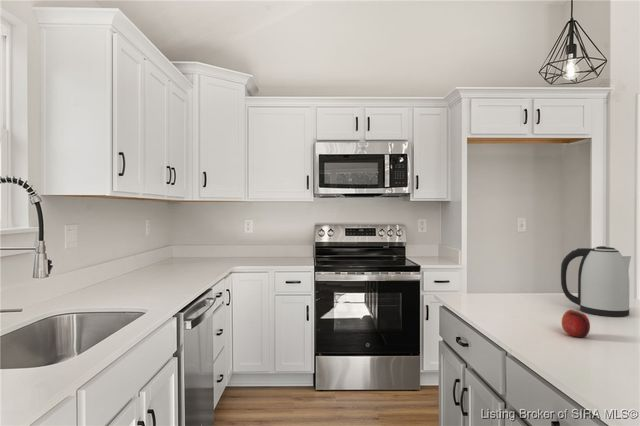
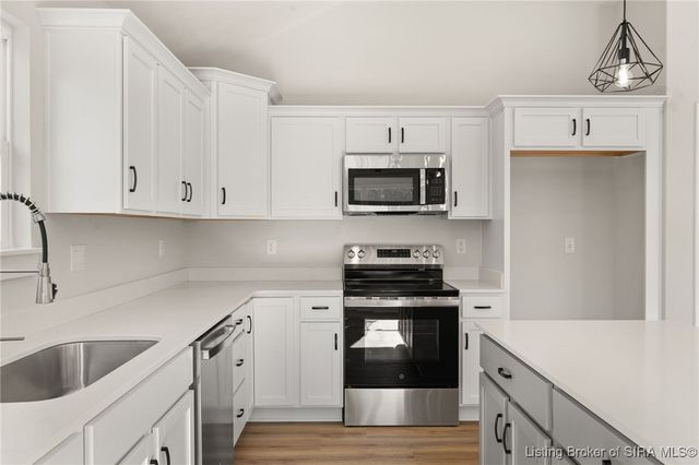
- fruit [561,309,591,338]
- kettle [560,245,632,318]
